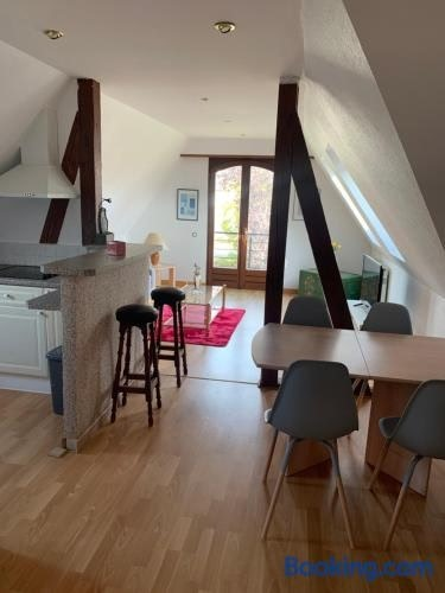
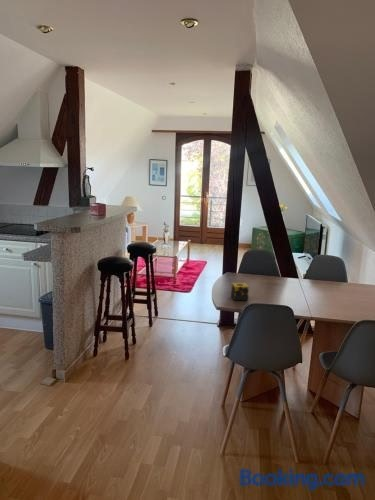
+ candle [230,282,250,301]
